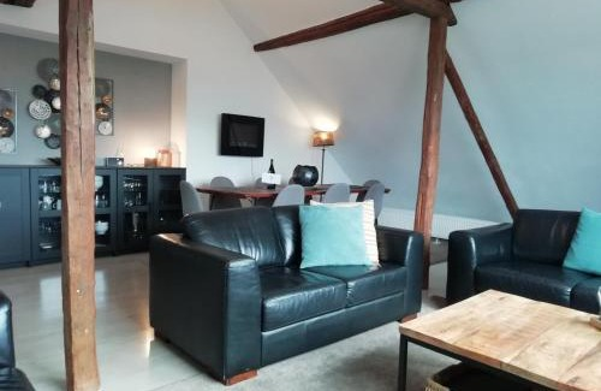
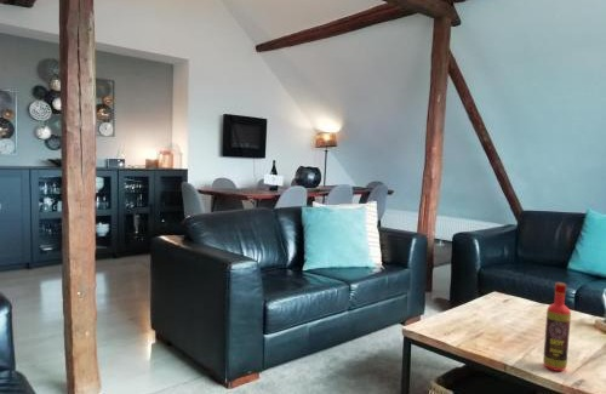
+ bottle [542,281,572,372]
